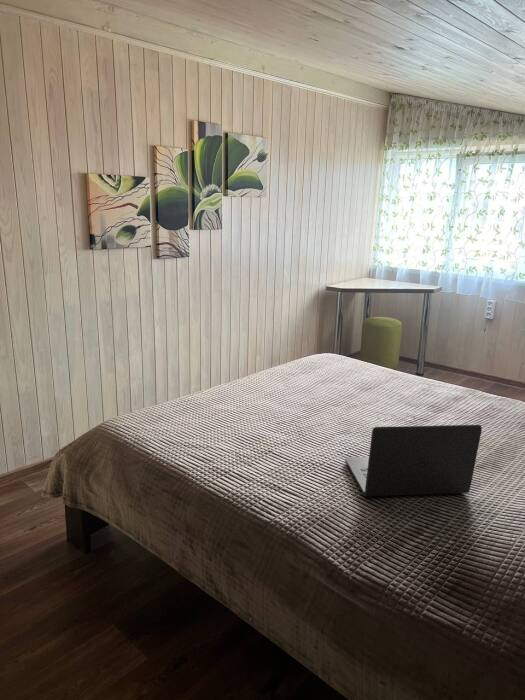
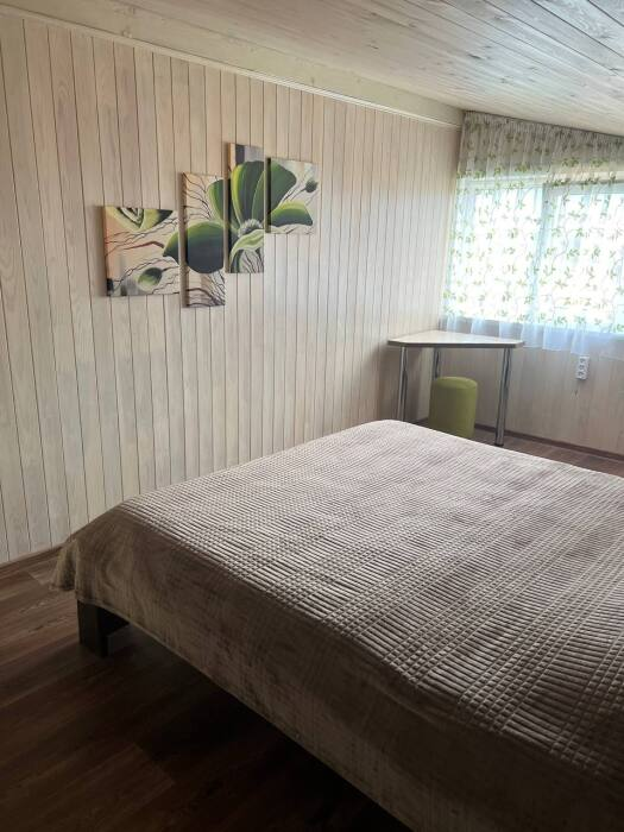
- laptop [344,424,483,497]
